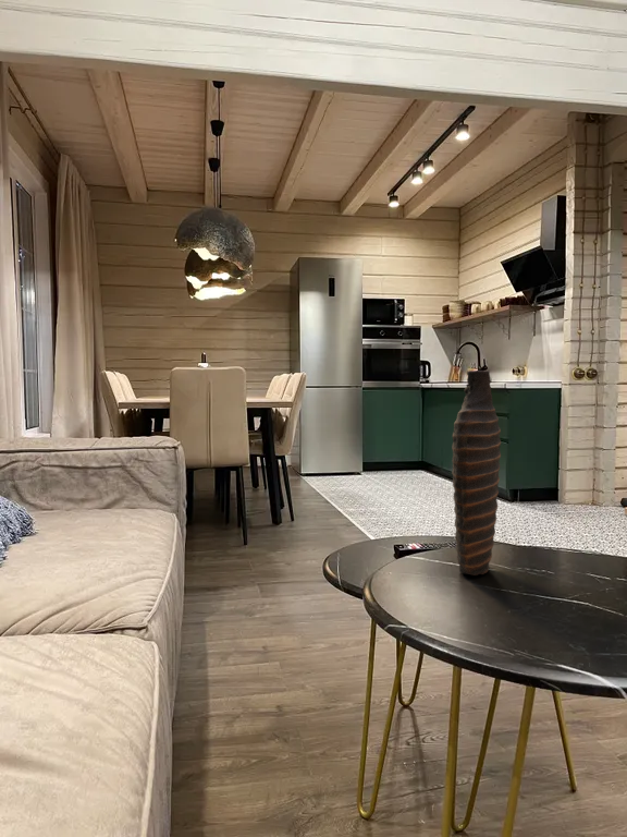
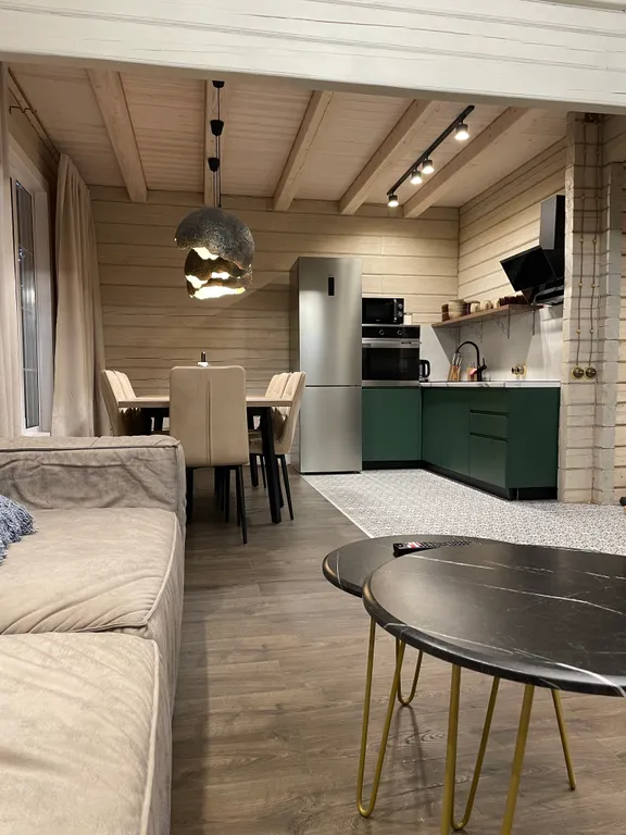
- decorative vase [451,369,502,577]
